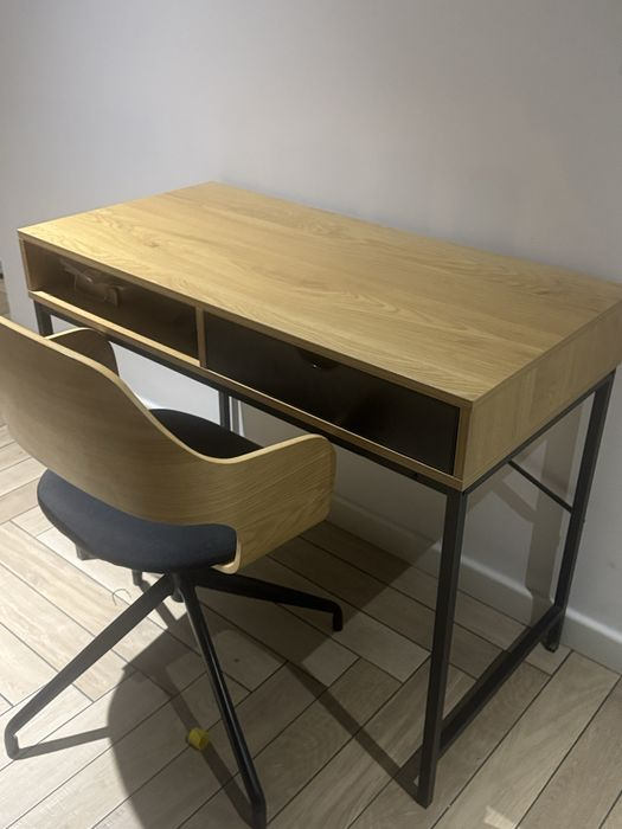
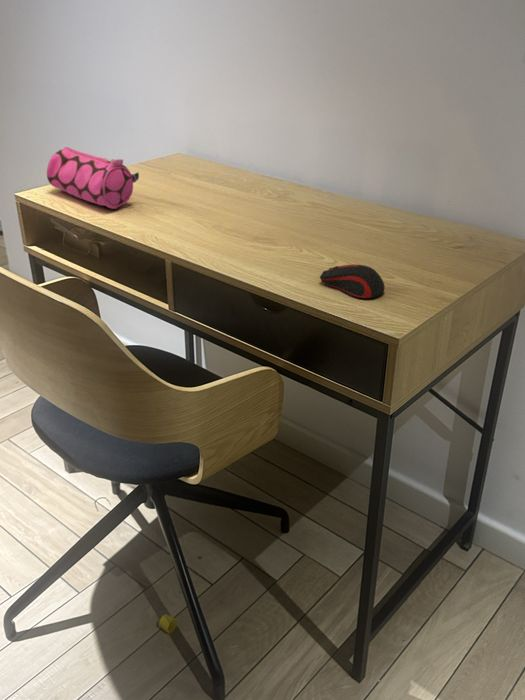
+ computer mouse [319,264,386,299]
+ pencil case [46,146,140,210]
